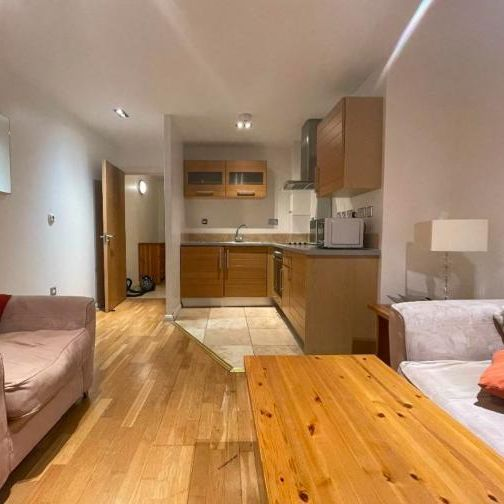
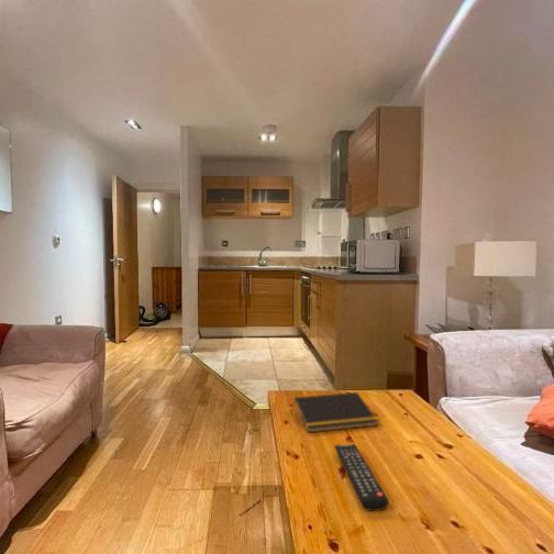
+ notepad [292,391,379,433]
+ remote control [333,443,389,512]
